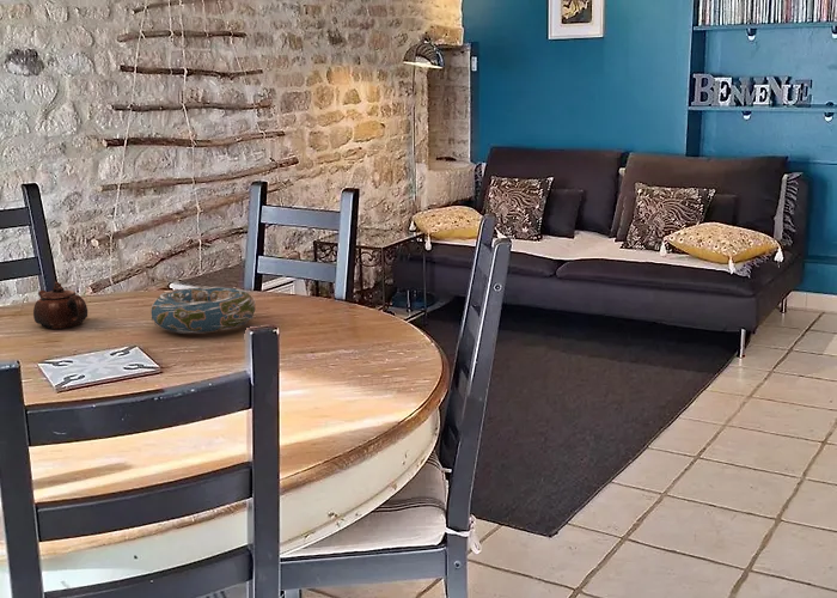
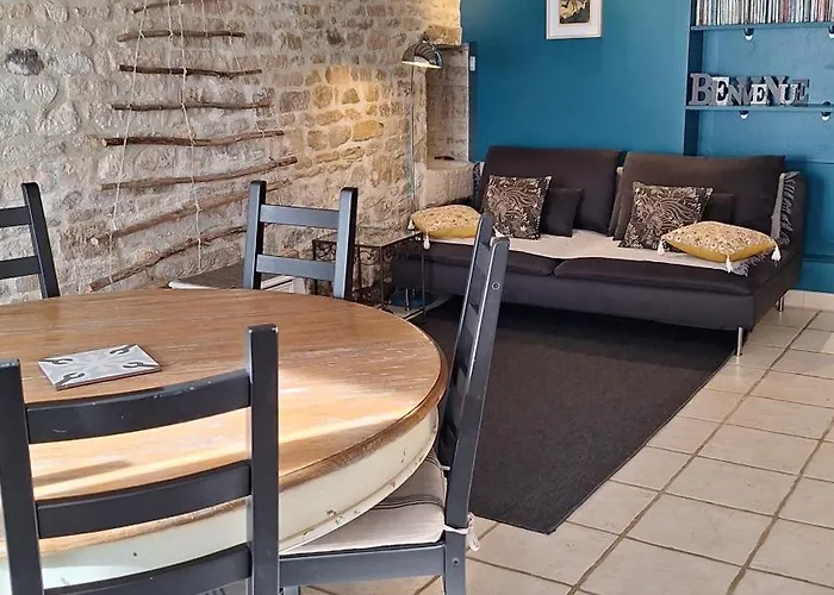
- decorative bowl [151,285,257,335]
- teapot [32,281,88,330]
